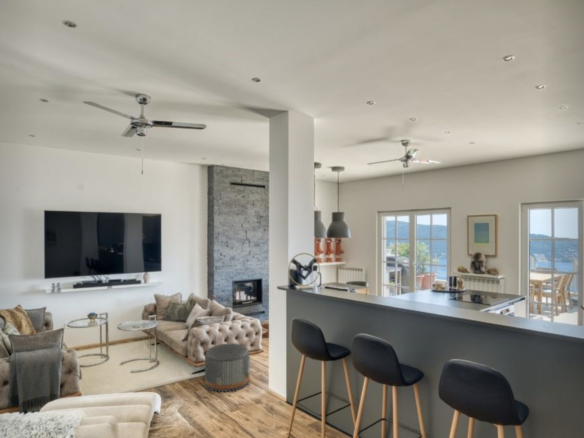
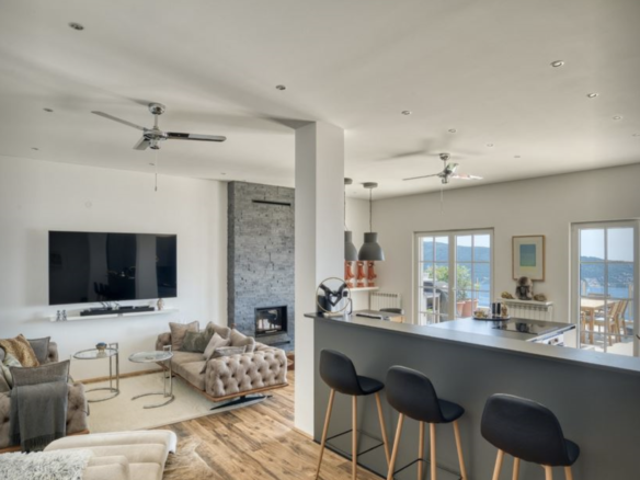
- pouf [204,343,251,393]
